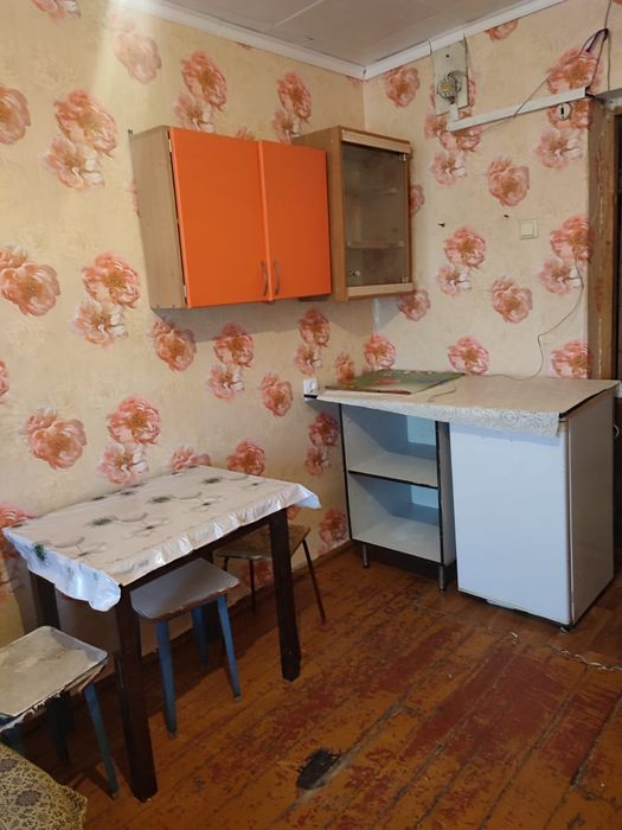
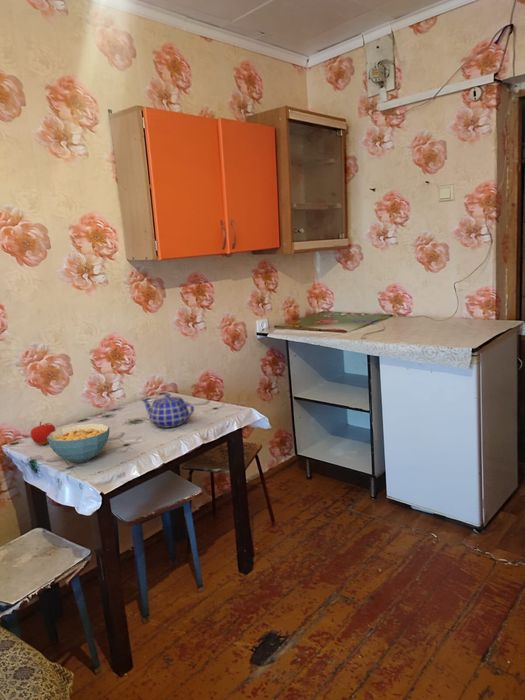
+ fruit [30,420,57,446]
+ teapot [140,392,195,429]
+ cereal bowl [47,422,110,464]
